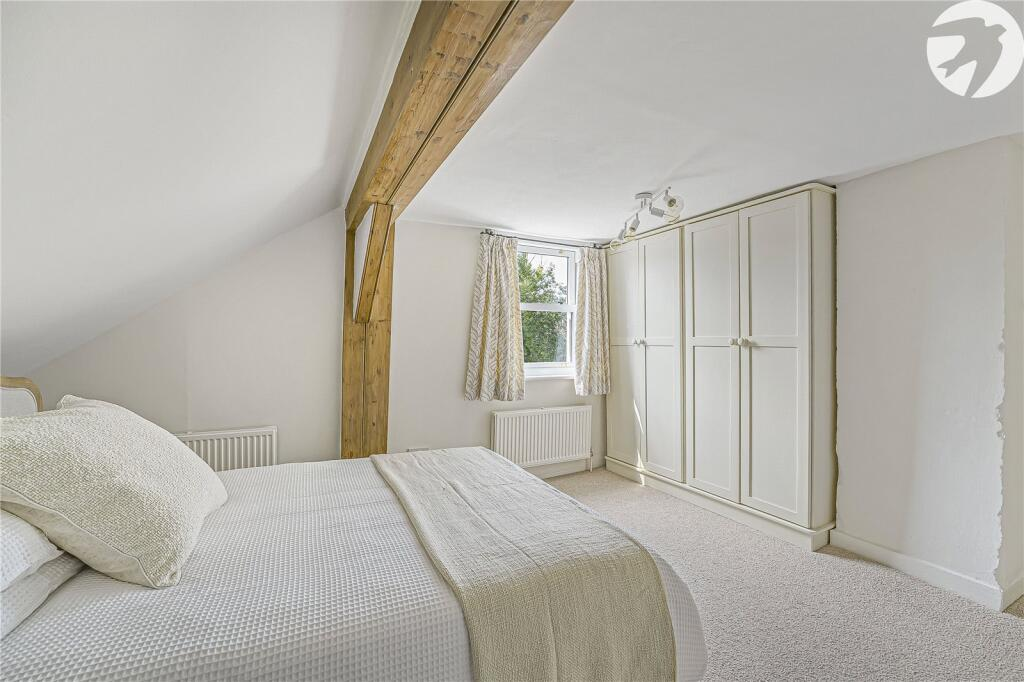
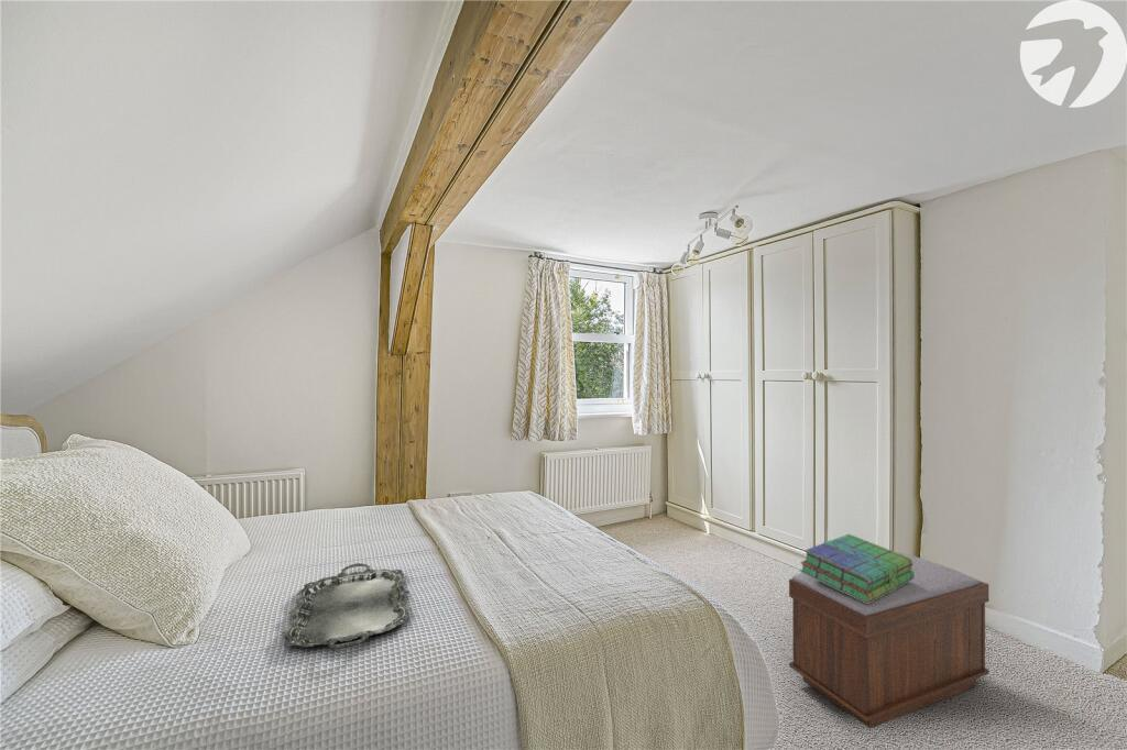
+ stack of books [799,533,915,604]
+ bench [788,551,991,729]
+ serving tray [281,562,412,650]
